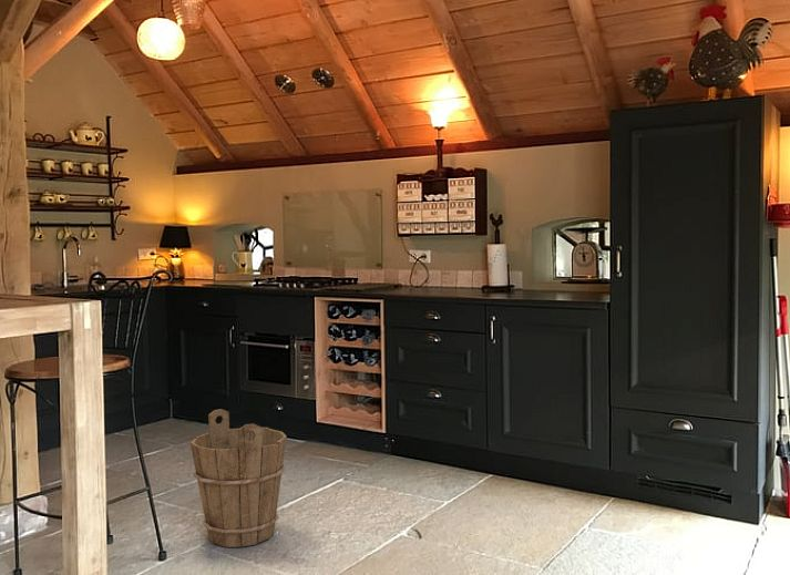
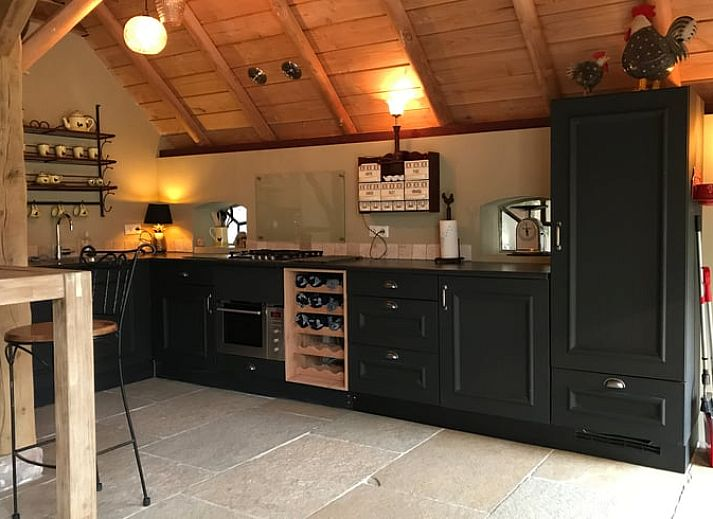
- bucket [189,408,288,548]
